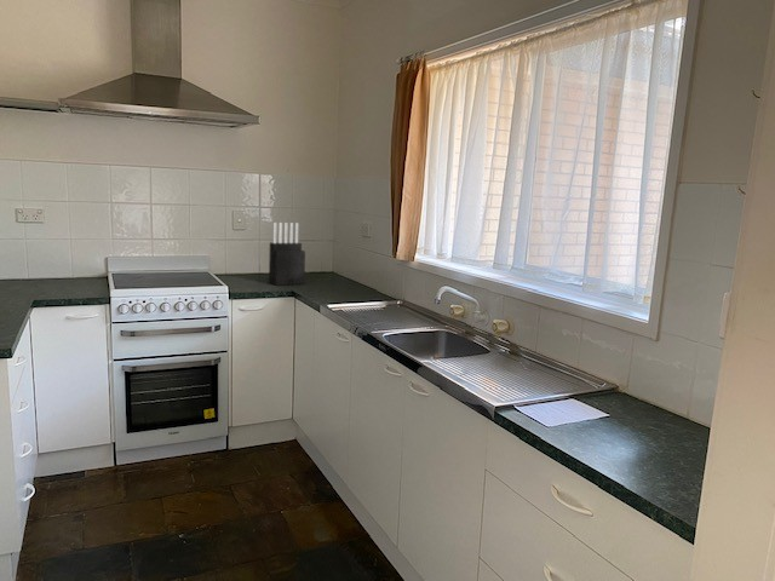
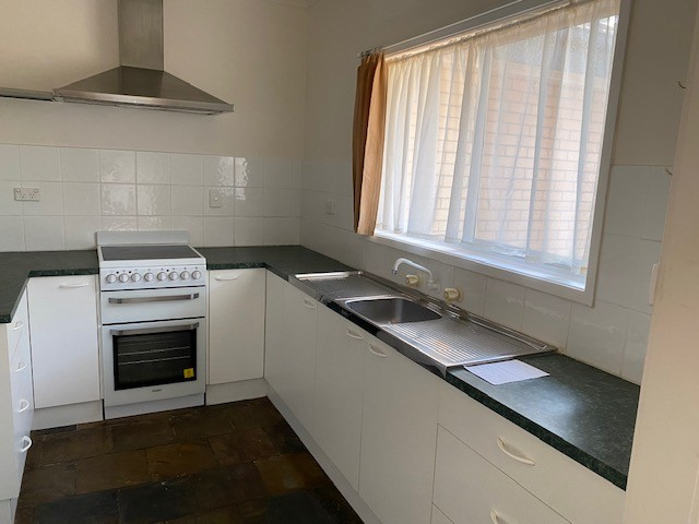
- knife block [268,222,306,287]
